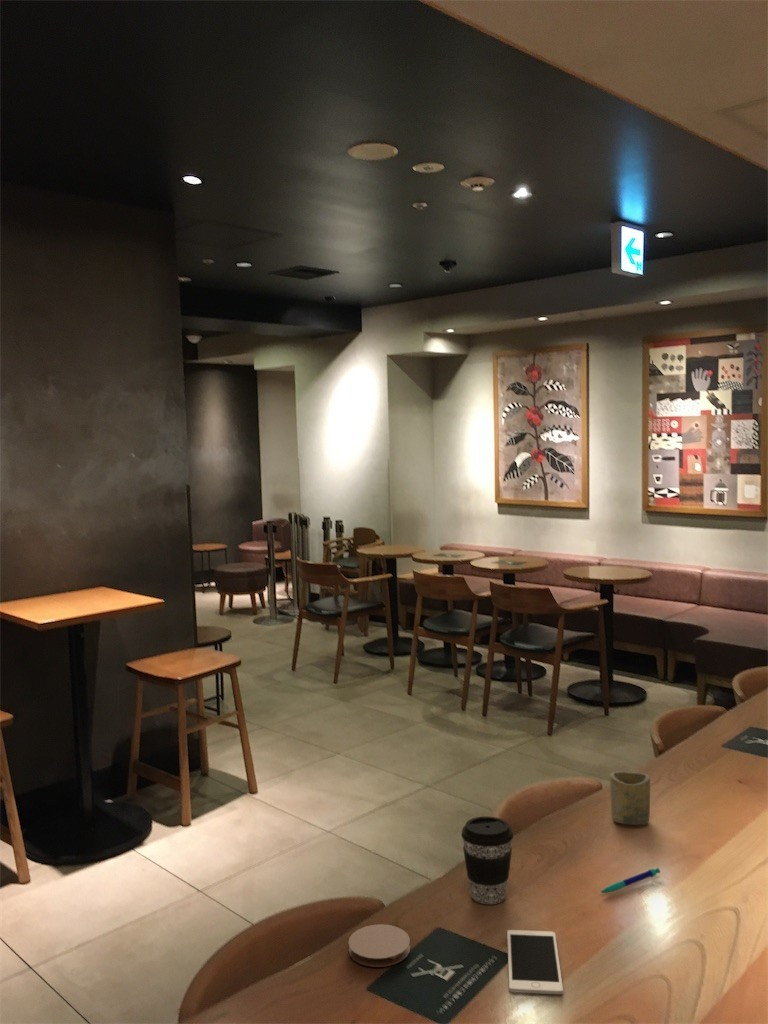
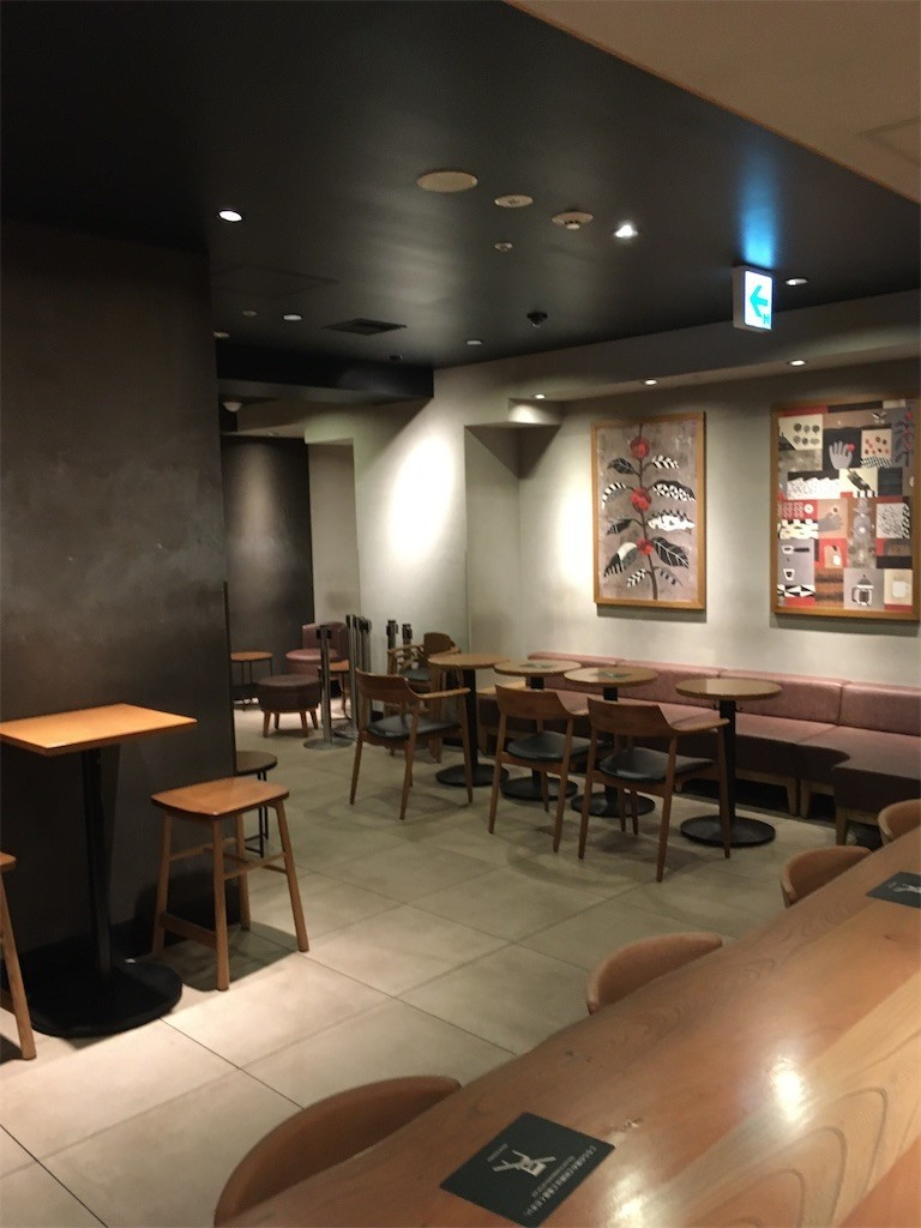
- cup [609,771,651,826]
- coaster [347,923,411,968]
- cell phone [506,929,564,995]
- coffee cup [460,815,514,905]
- pen [599,867,661,894]
